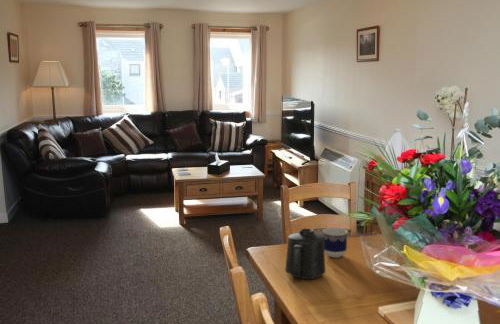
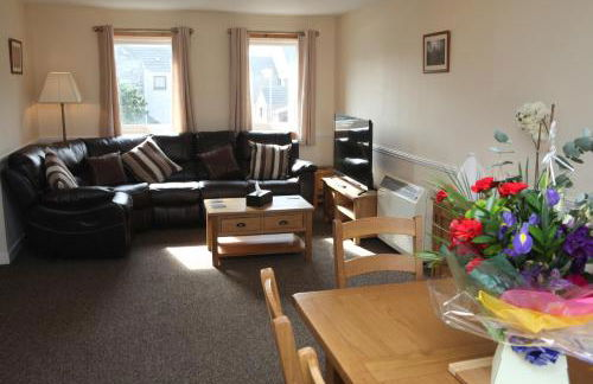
- mug [284,228,326,280]
- cup [322,226,349,259]
